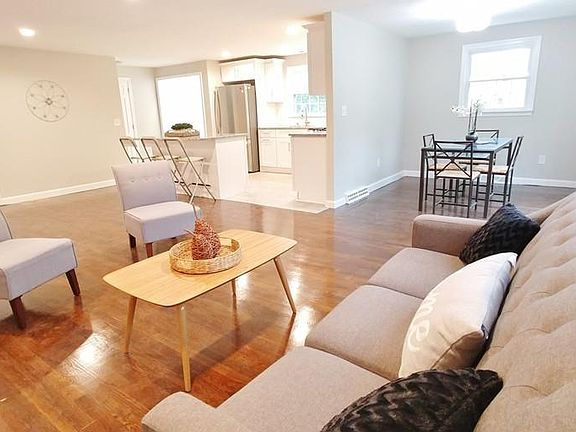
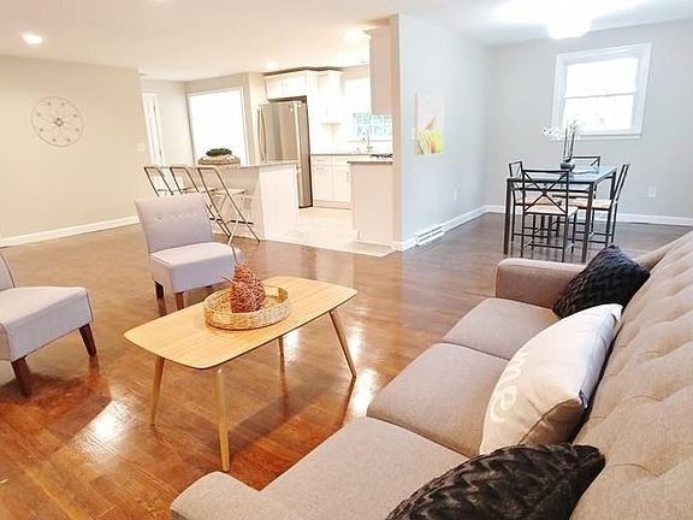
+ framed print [414,93,445,156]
